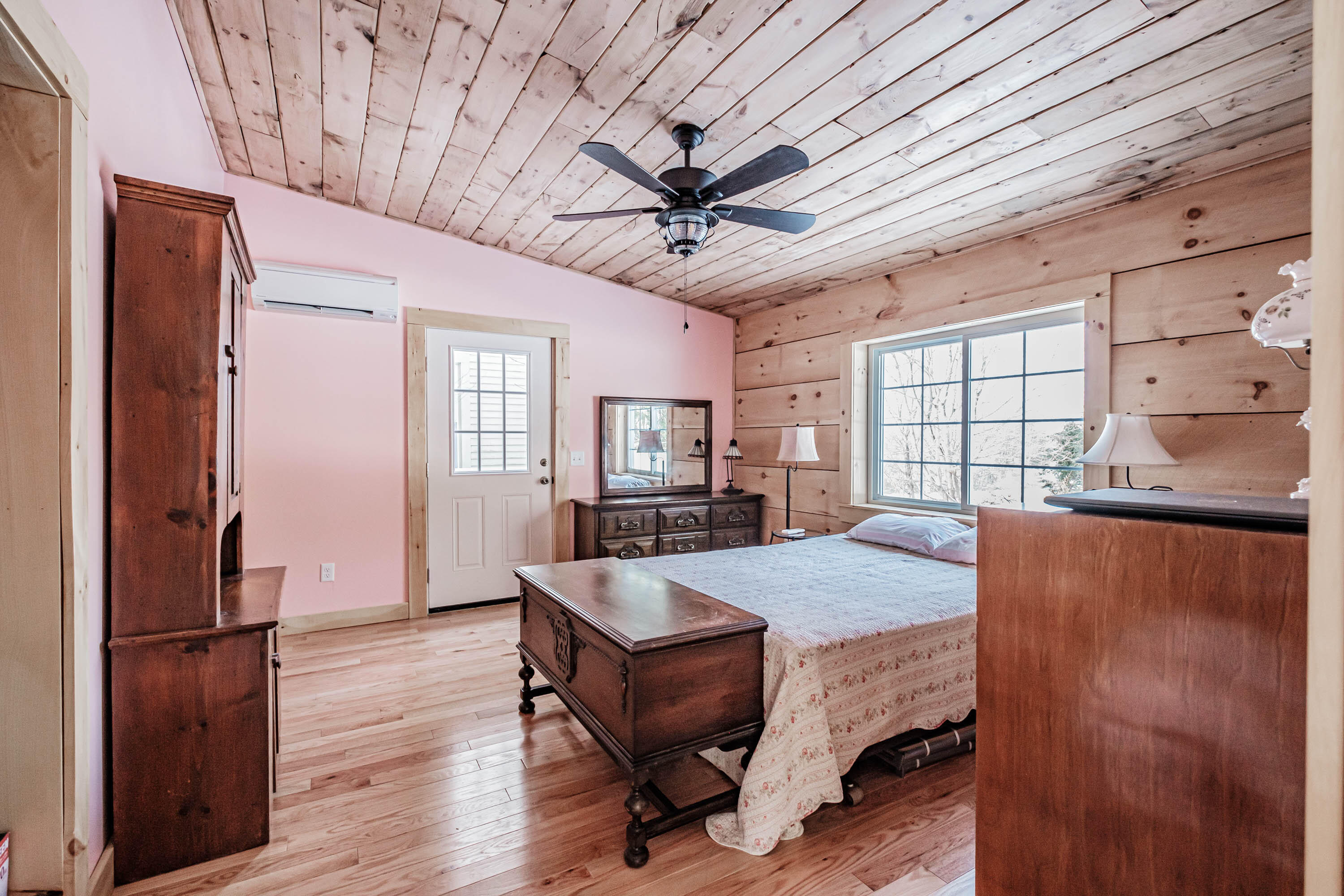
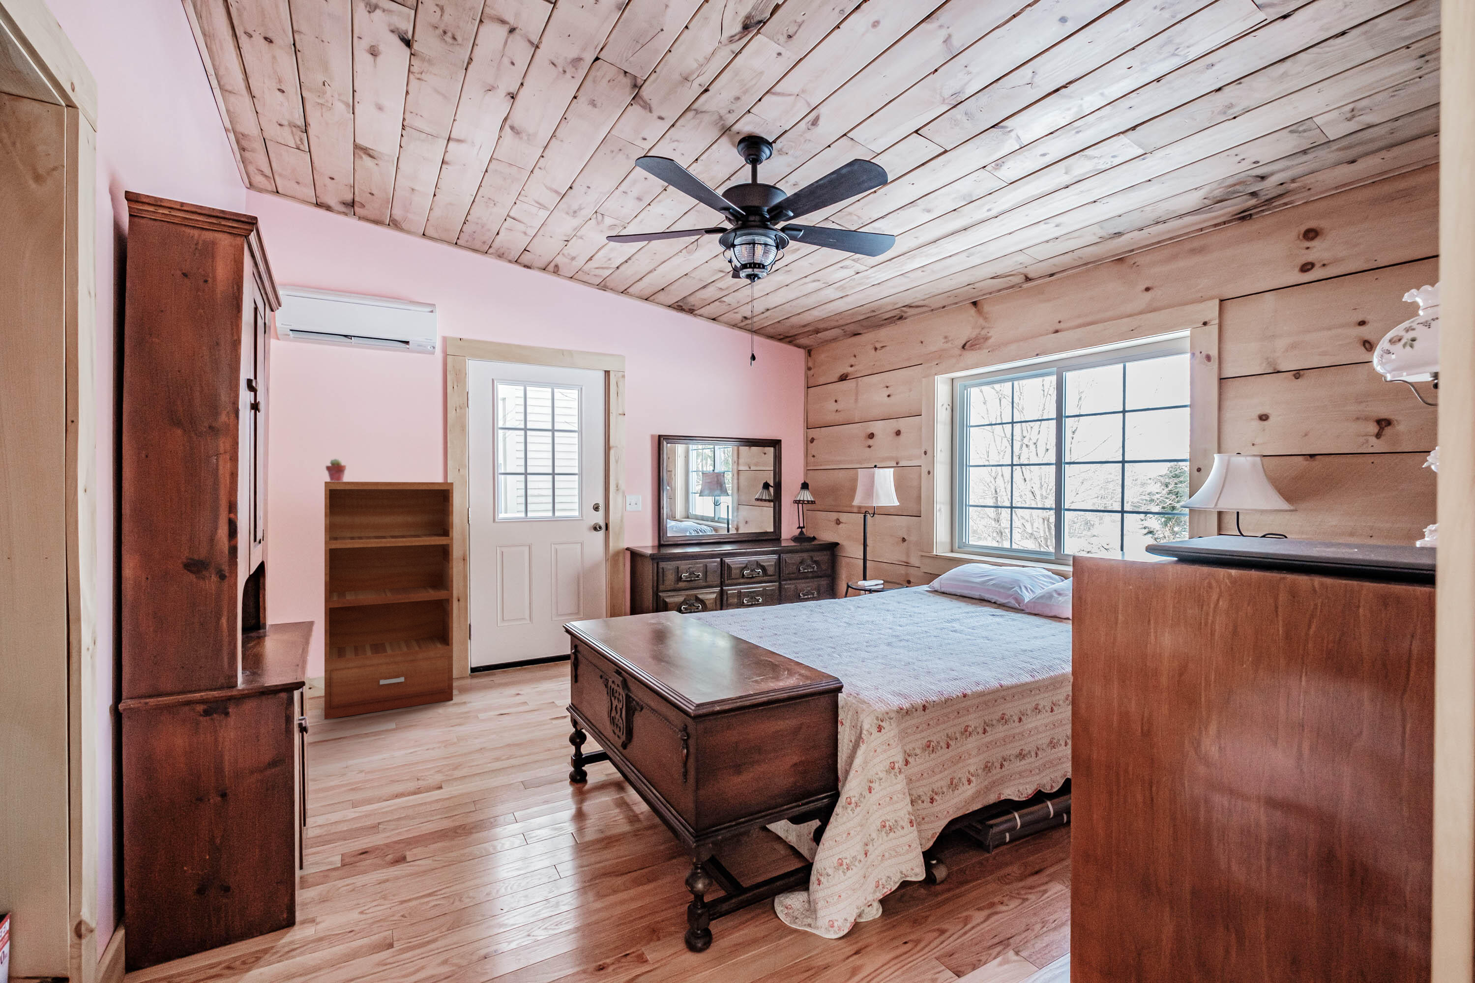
+ potted succulent [325,459,347,482]
+ bookshelf [324,482,454,720]
